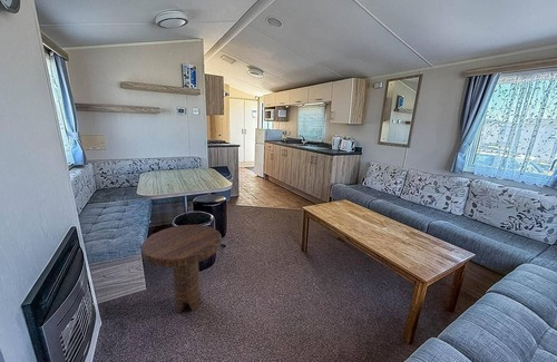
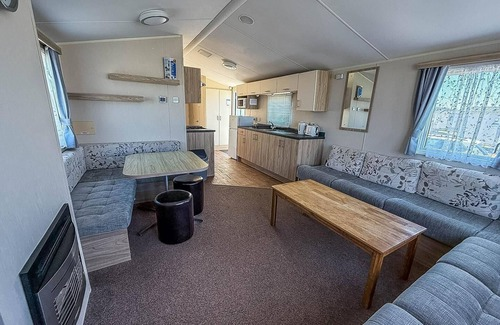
- side table [139,224,223,314]
